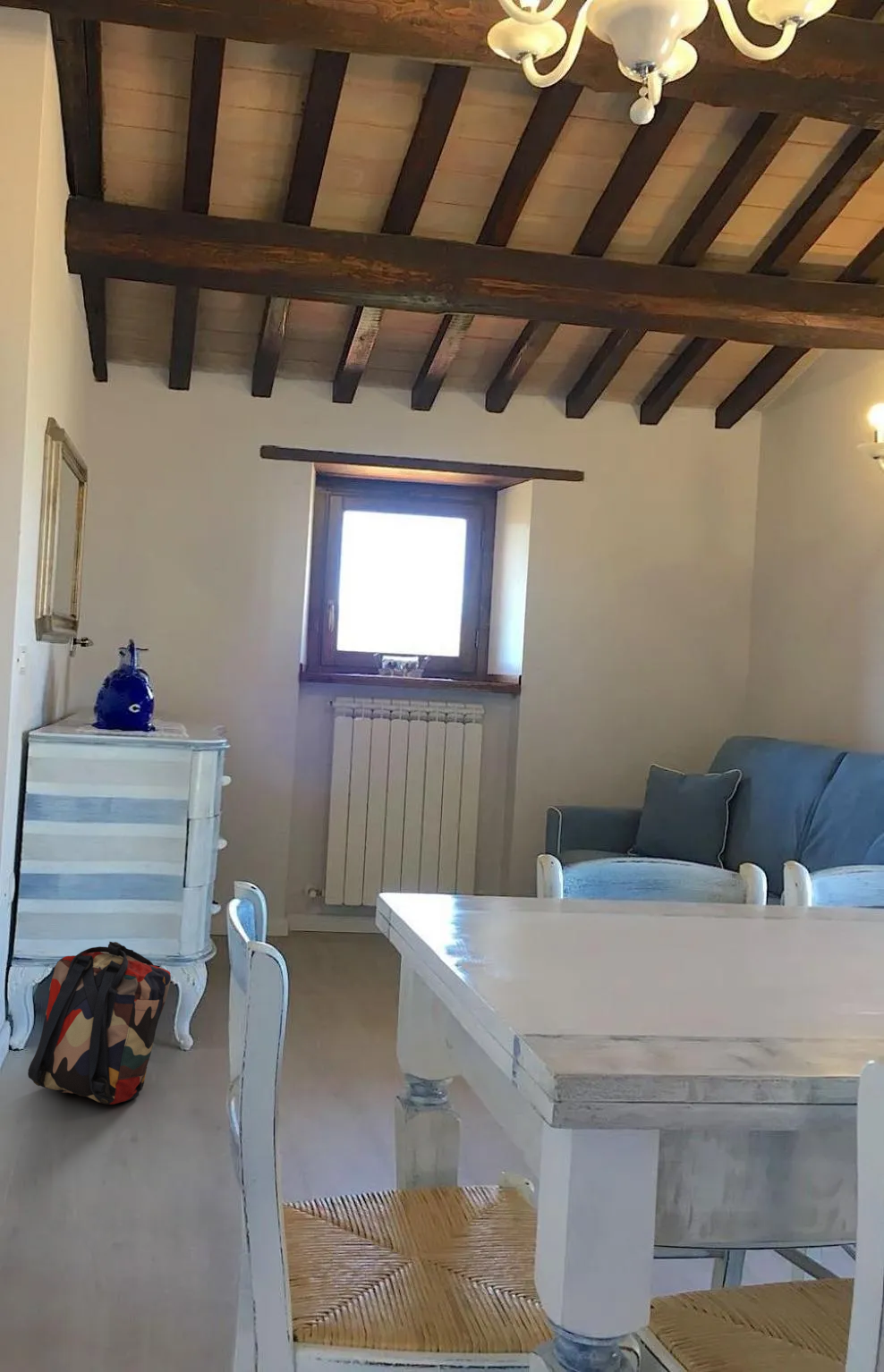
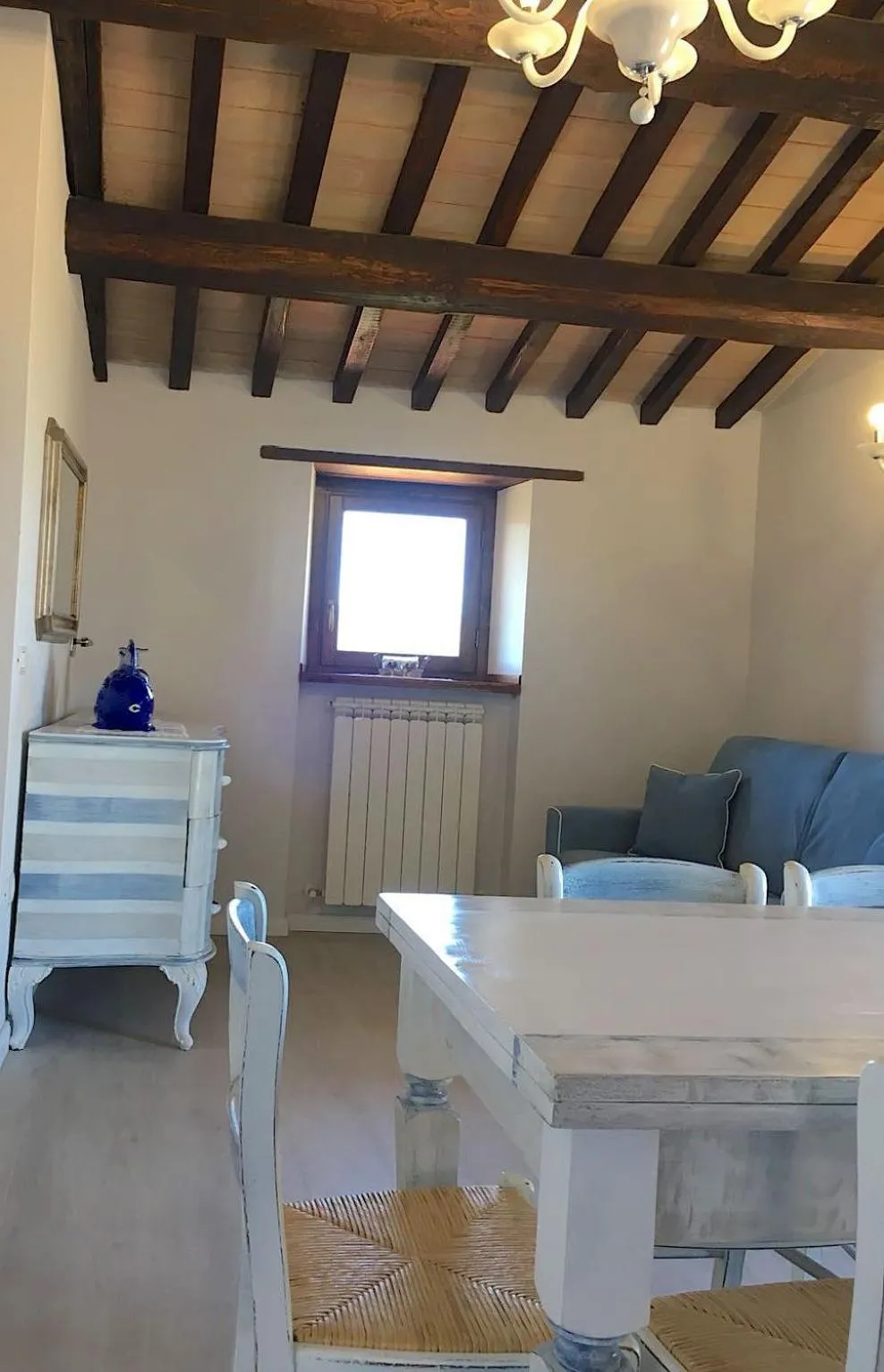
- backpack [27,941,172,1105]
